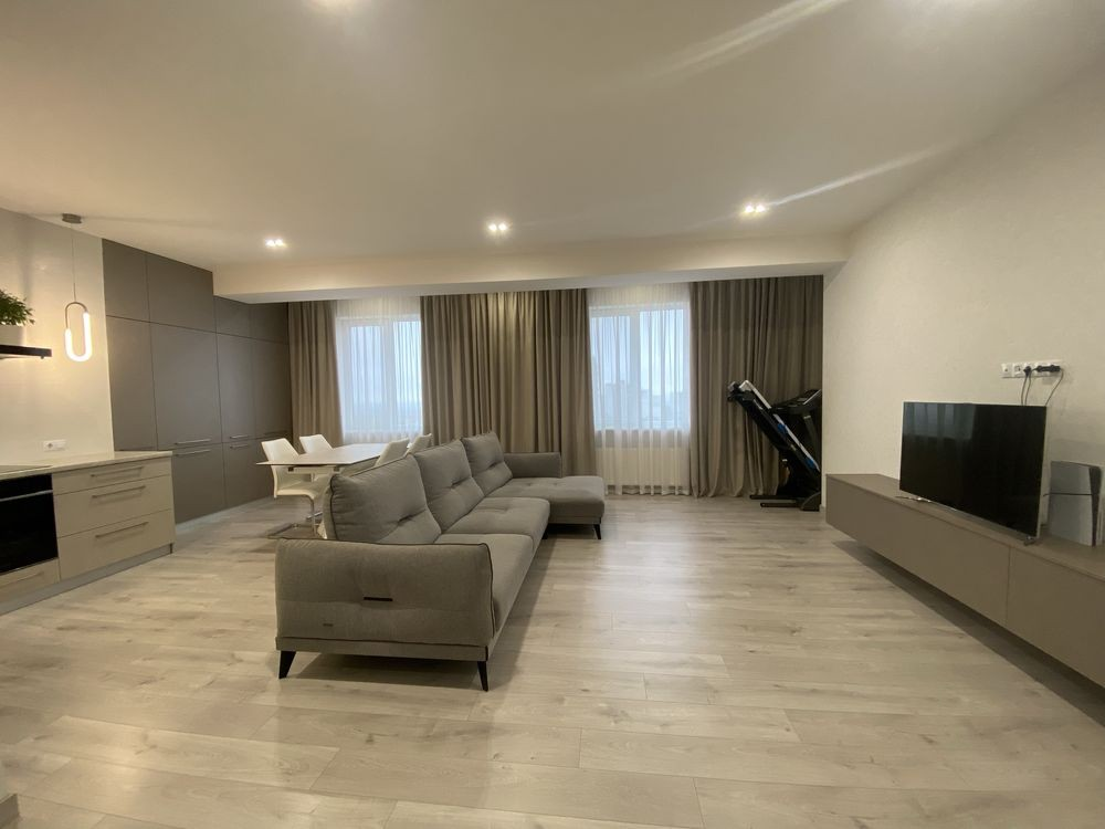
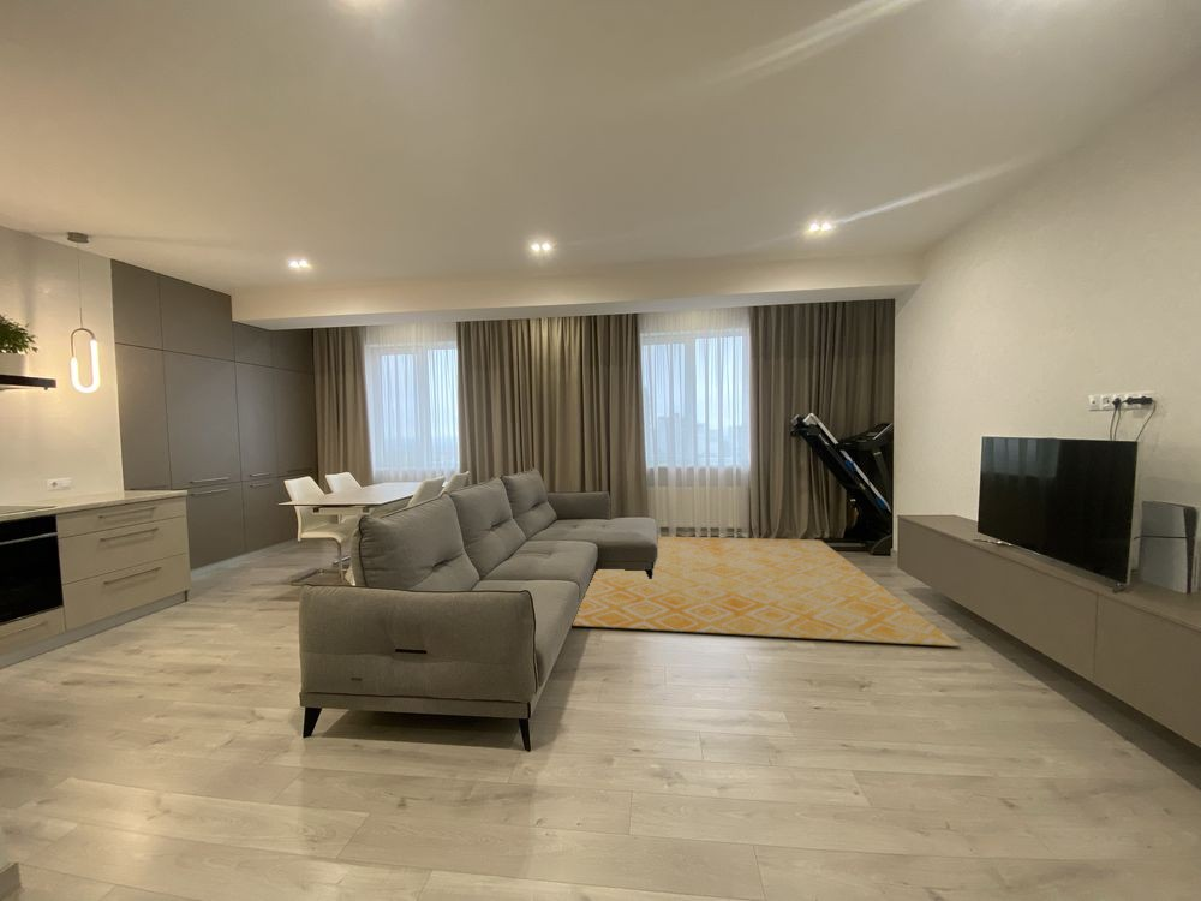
+ rug [572,536,961,648]
